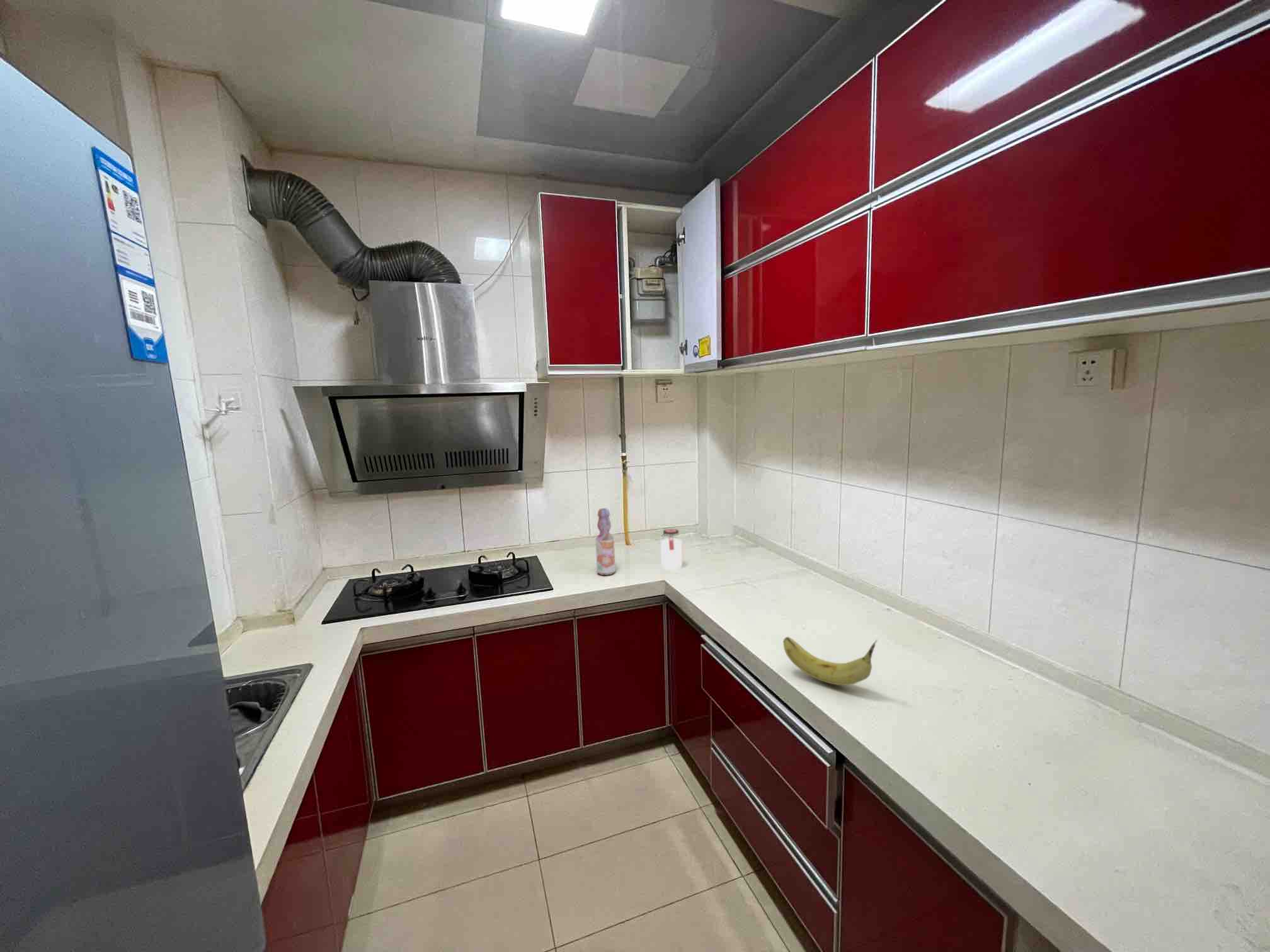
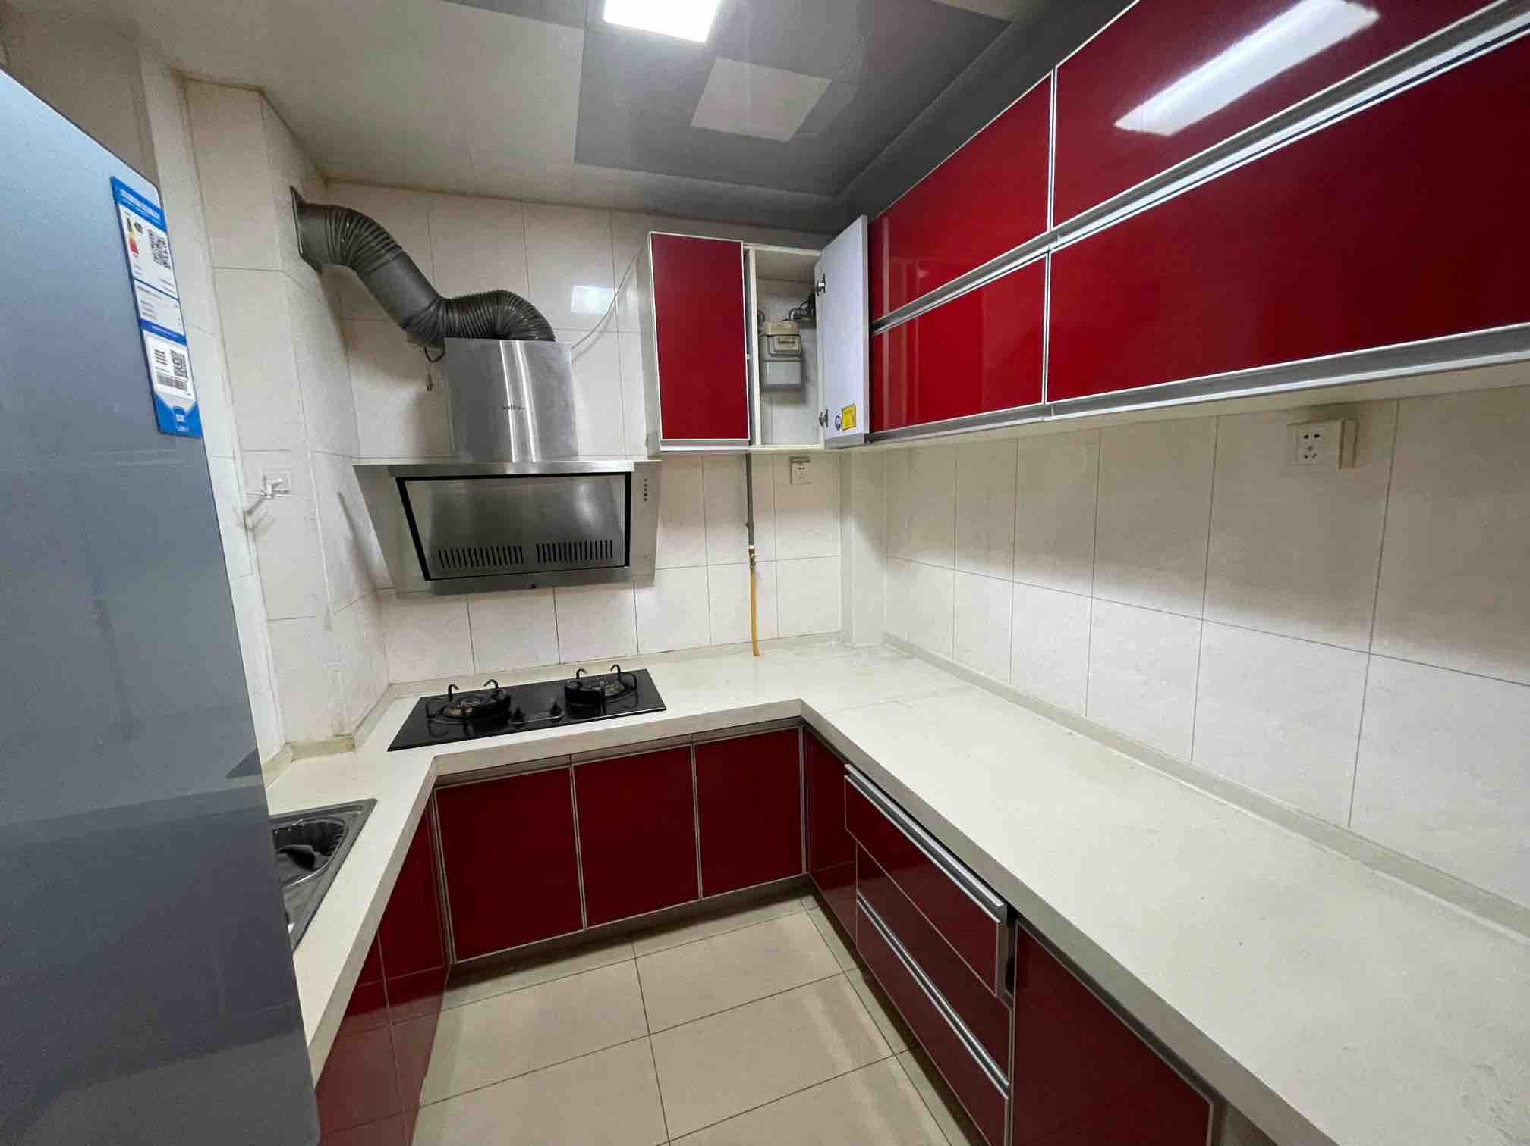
- fruit [782,636,878,686]
- bottle [595,507,616,576]
- jar [660,528,684,570]
